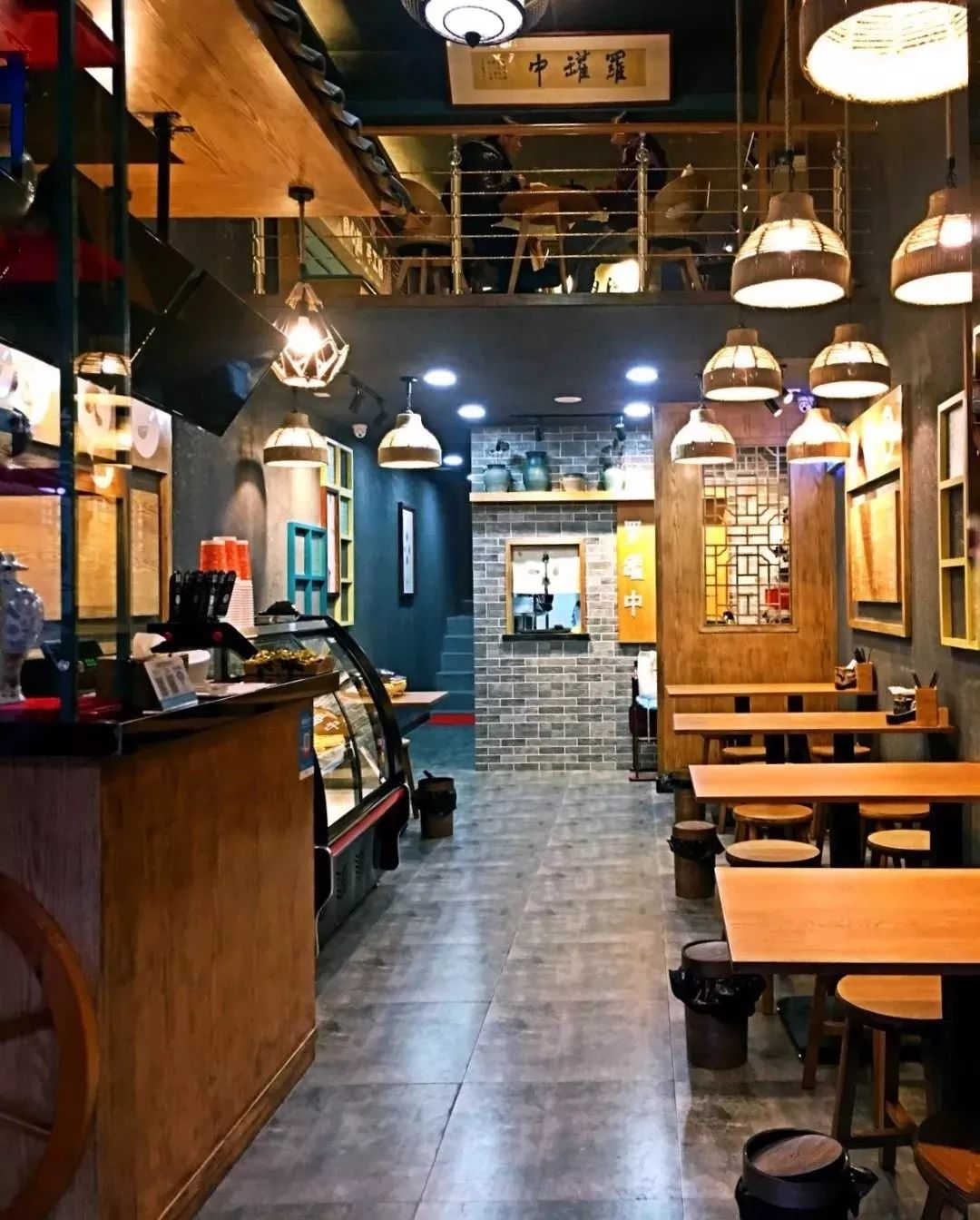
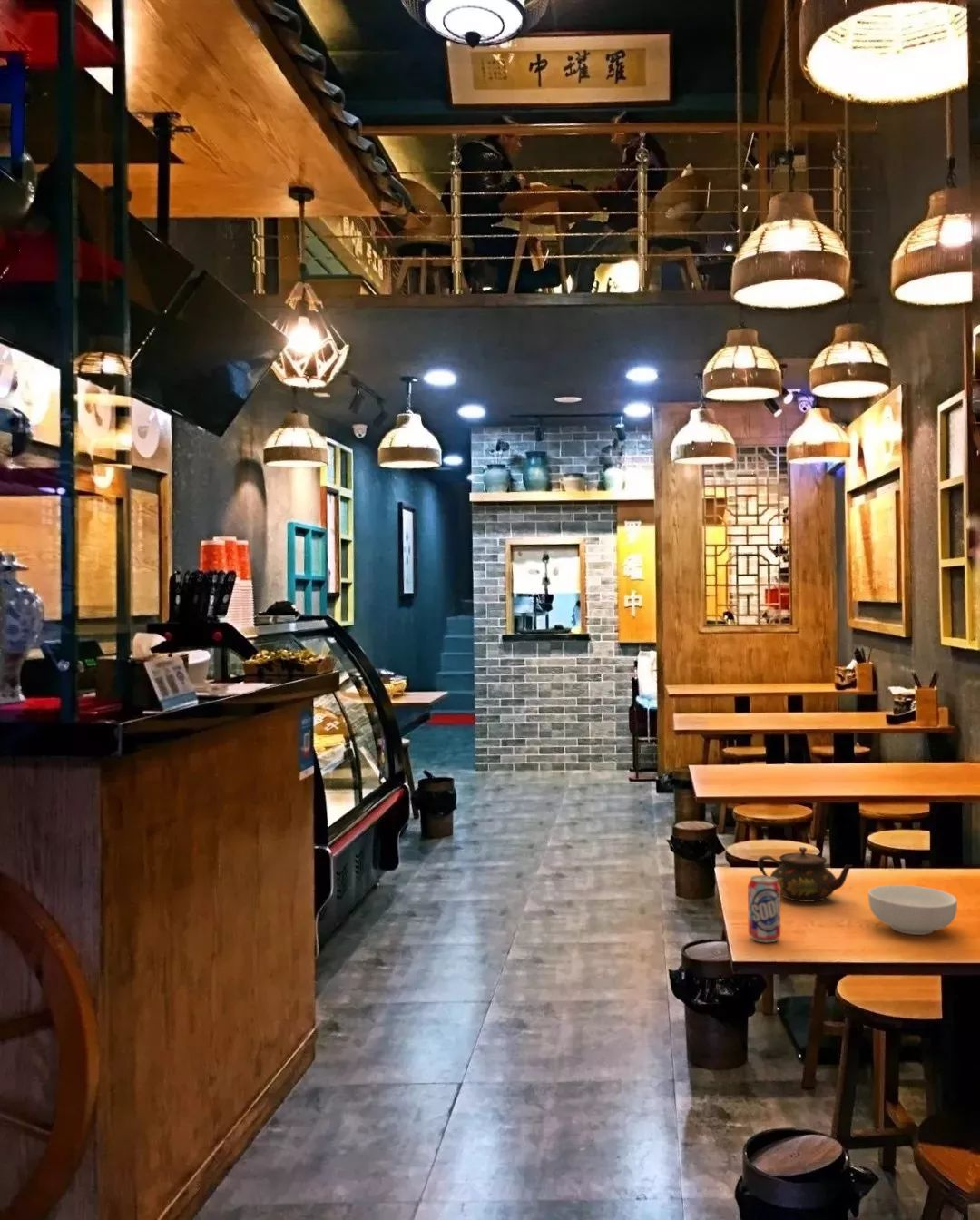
+ teapot [757,846,853,903]
+ beverage can [747,874,781,943]
+ cereal bowl [867,884,958,936]
